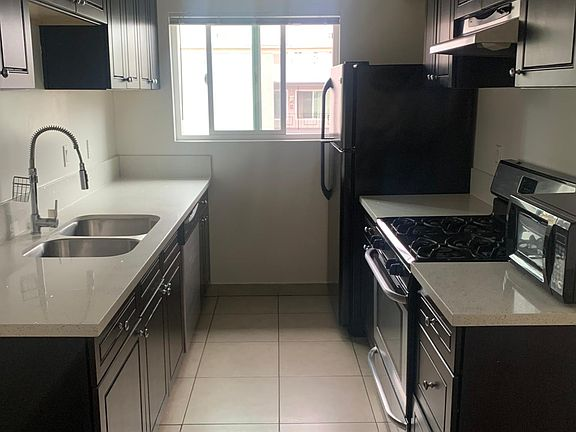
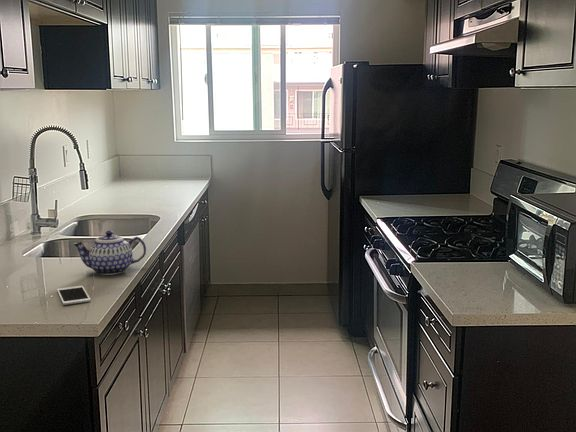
+ teapot [72,230,147,276]
+ cell phone [56,285,92,306]
